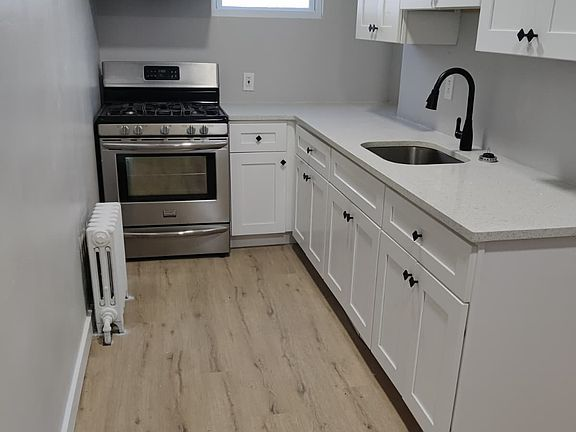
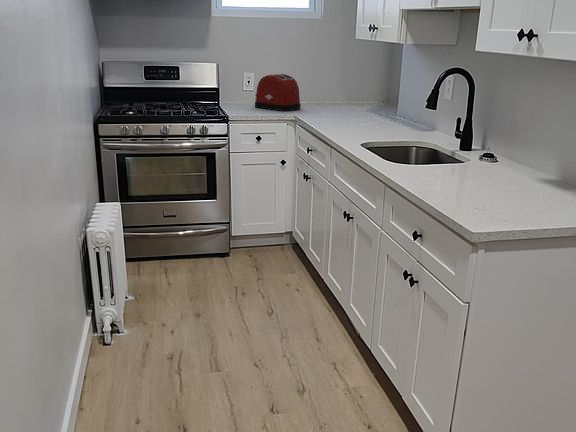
+ toaster [254,73,302,112]
